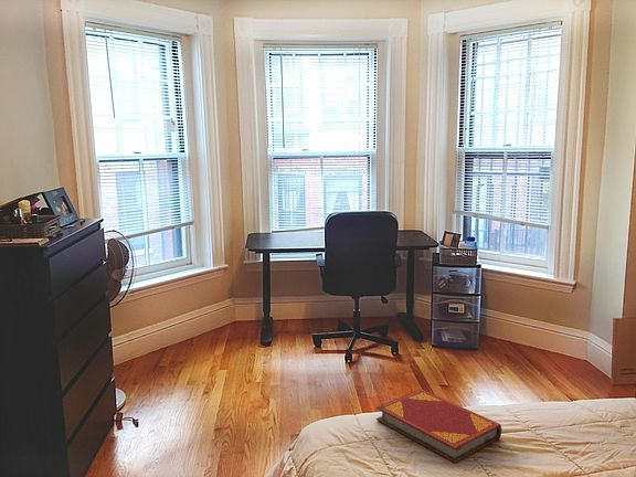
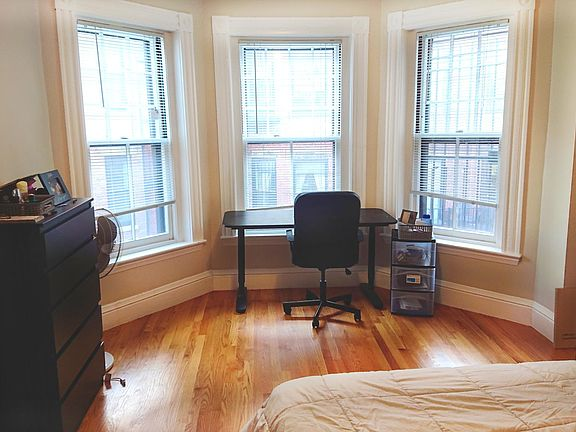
- hardback book [375,389,502,464]
